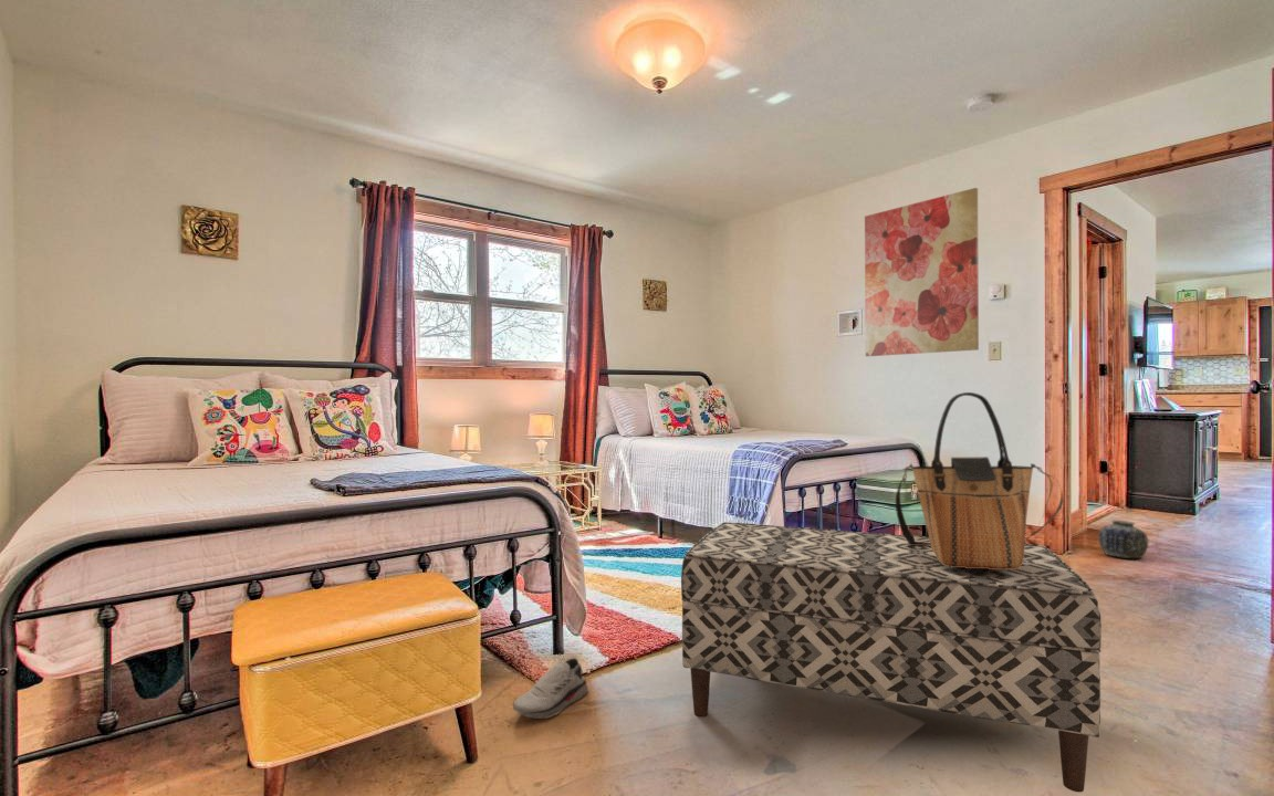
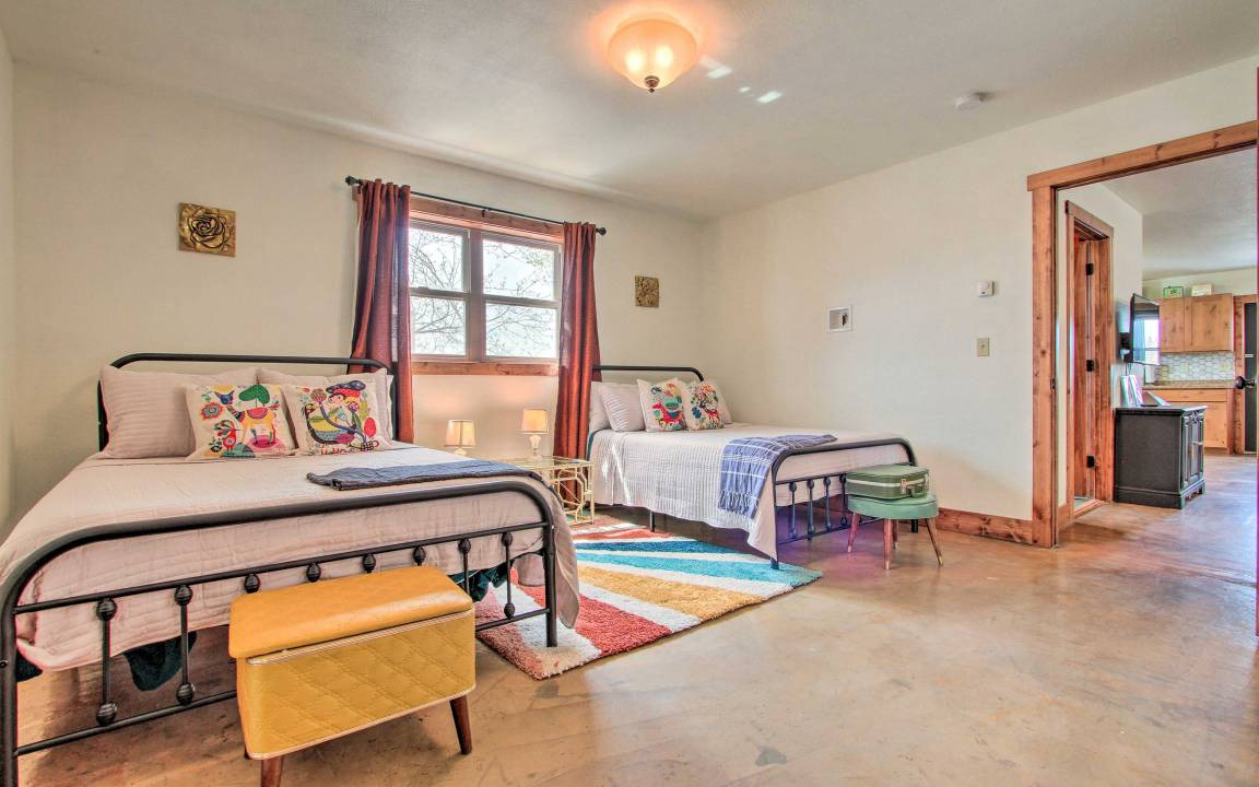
- wall art [864,187,980,357]
- vase [1097,520,1149,559]
- shoe [512,657,589,720]
- tote bag [895,391,1064,569]
- bench [680,521,1103,794]
